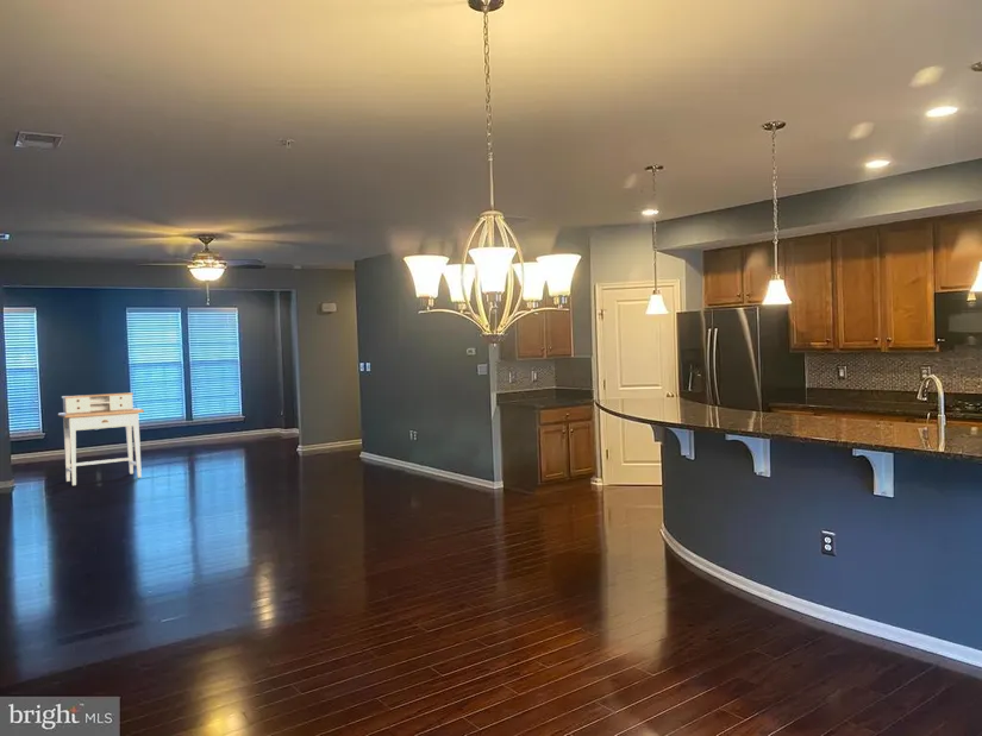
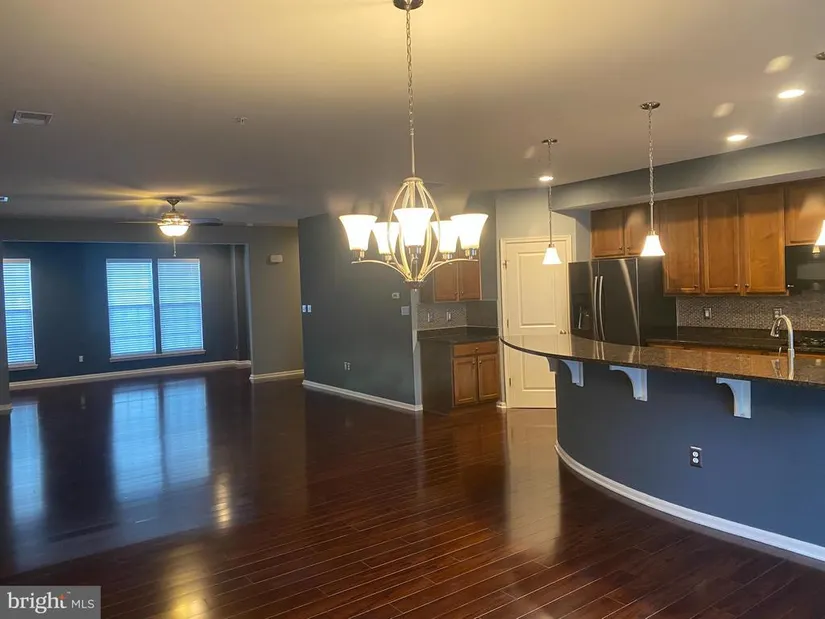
- desk [57,391,145,486]
